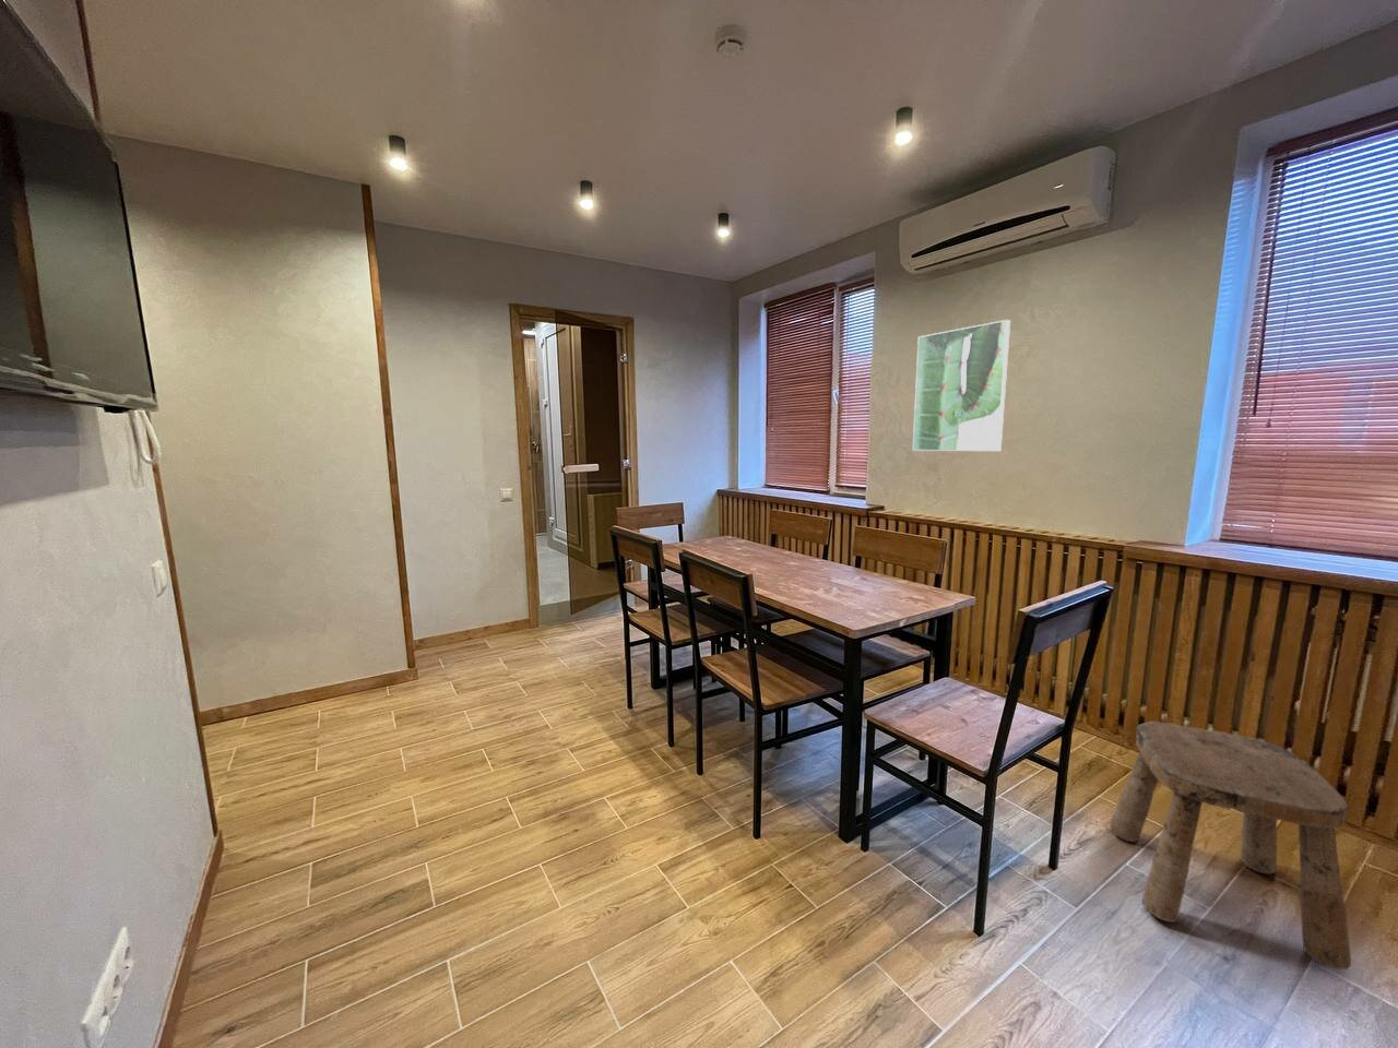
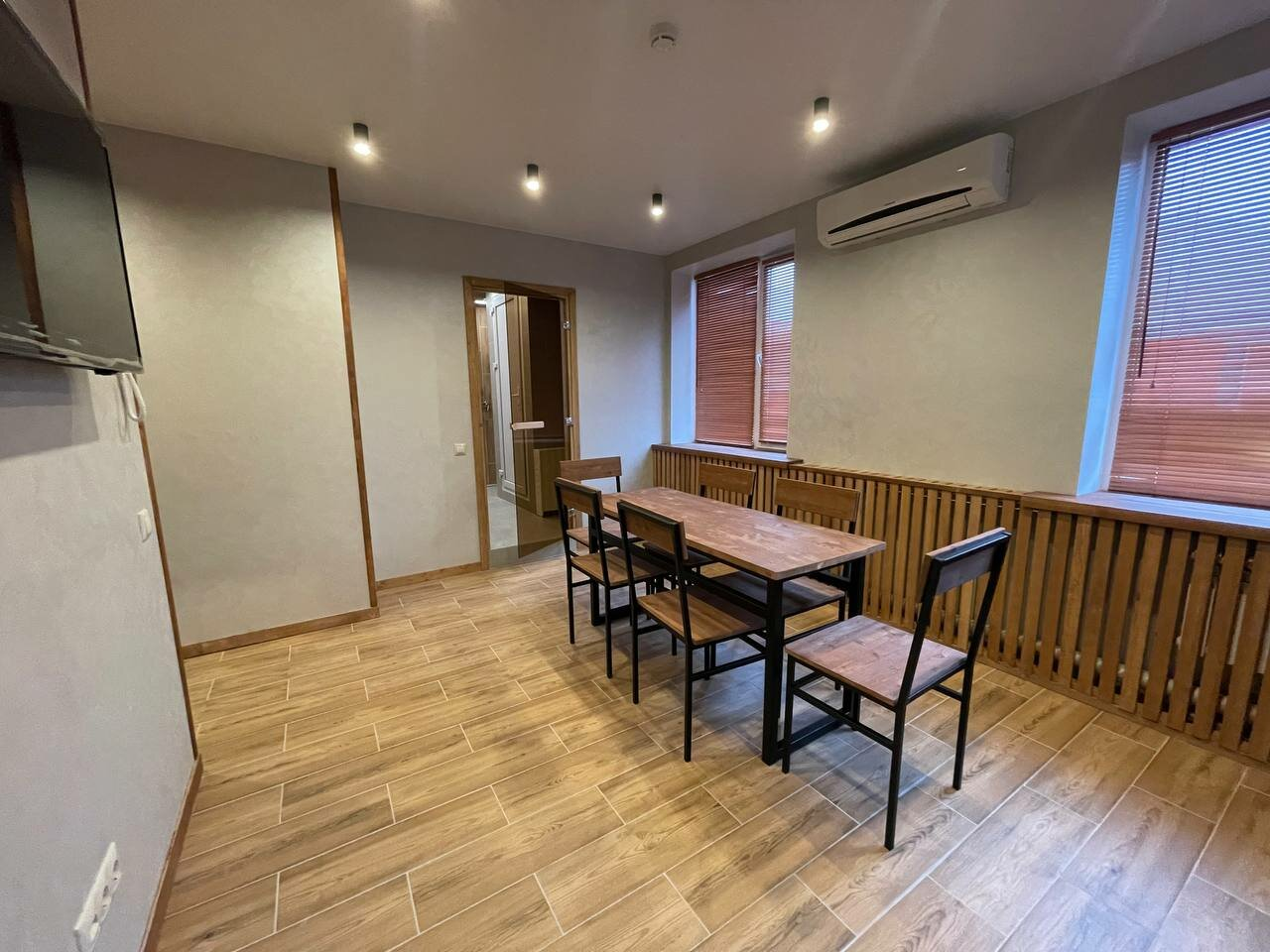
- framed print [911,319,1012,452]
- stool [1108,720,1352,971]
